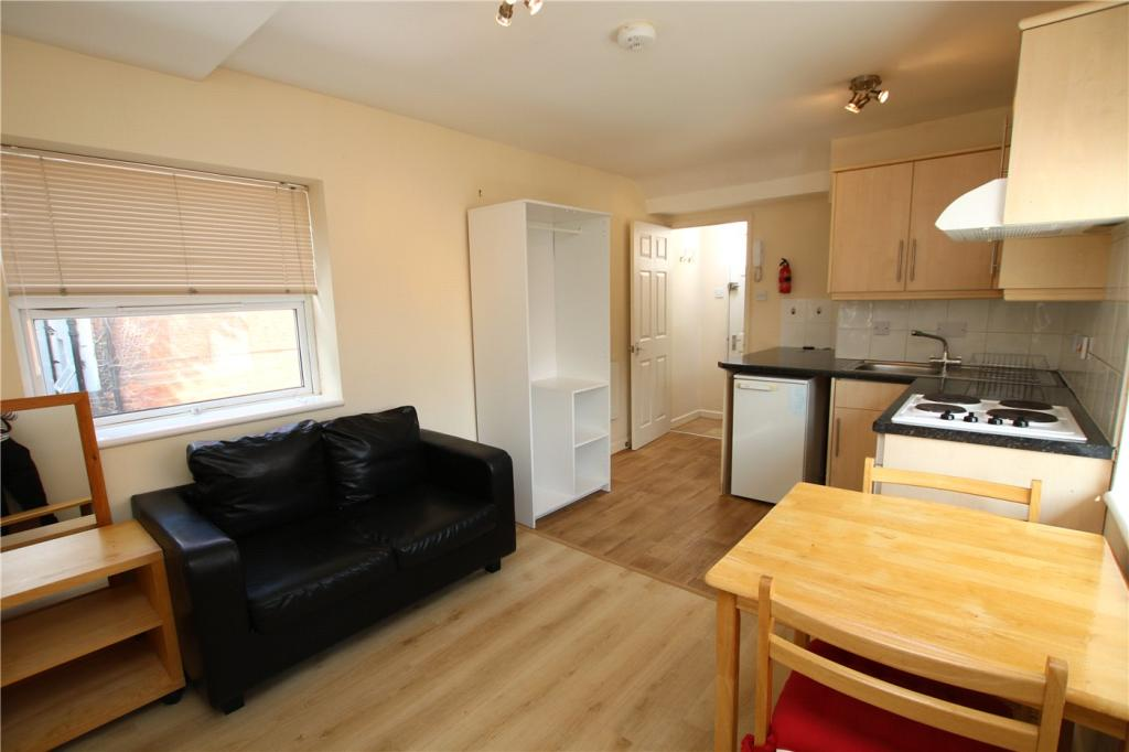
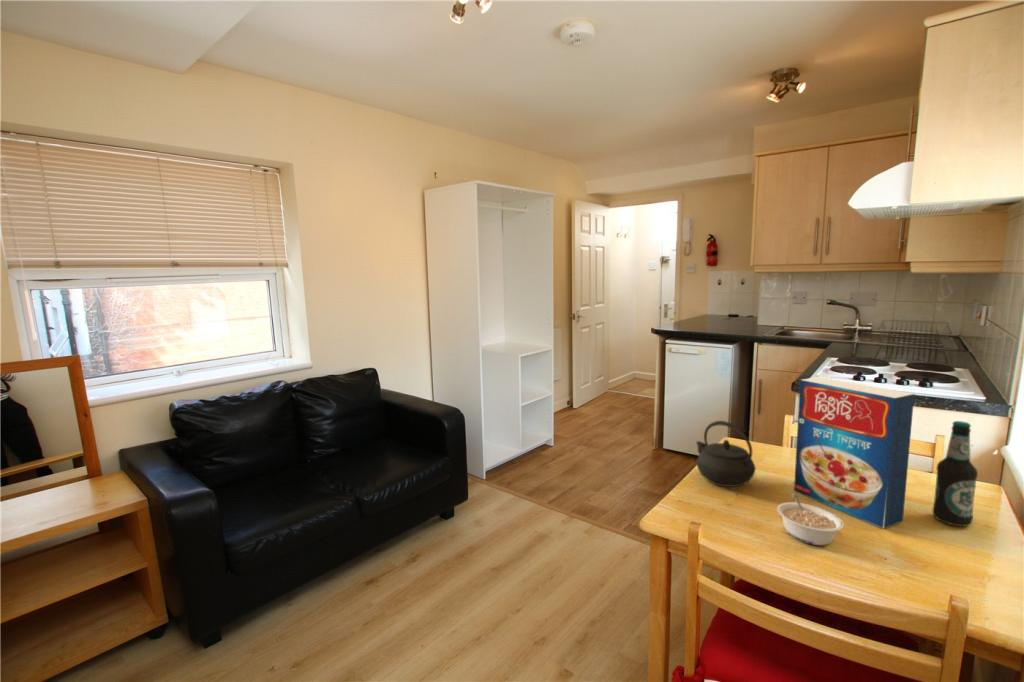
+ kettle [695,420,757,488]
+ legume [776,493,845,546]
+ cereal box [793,376,915,530]
+ bottle [931,420,979,527]
